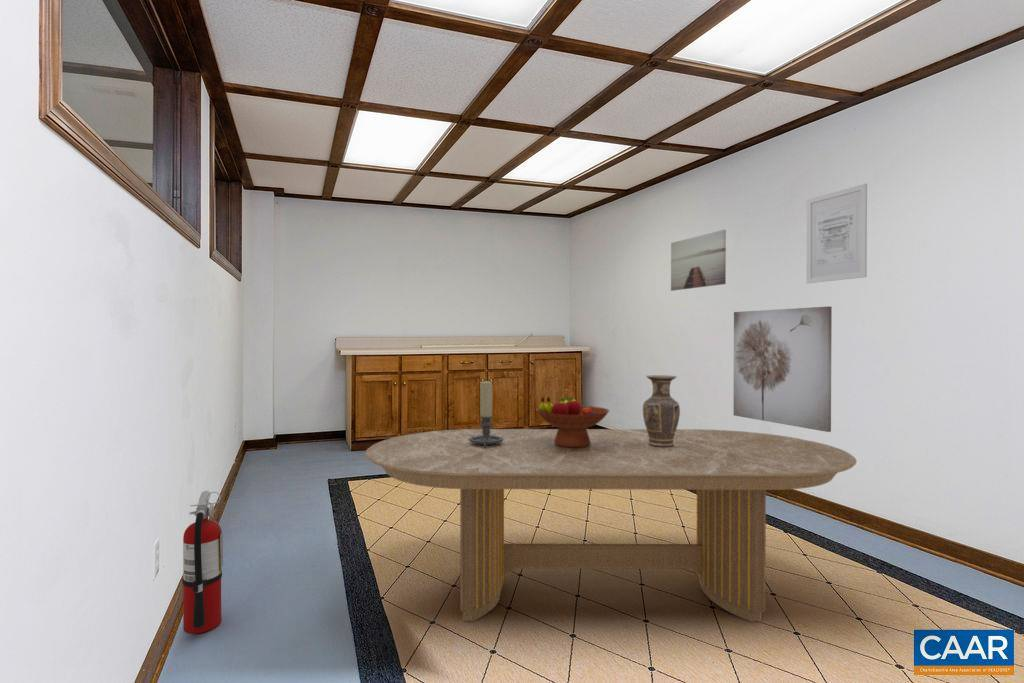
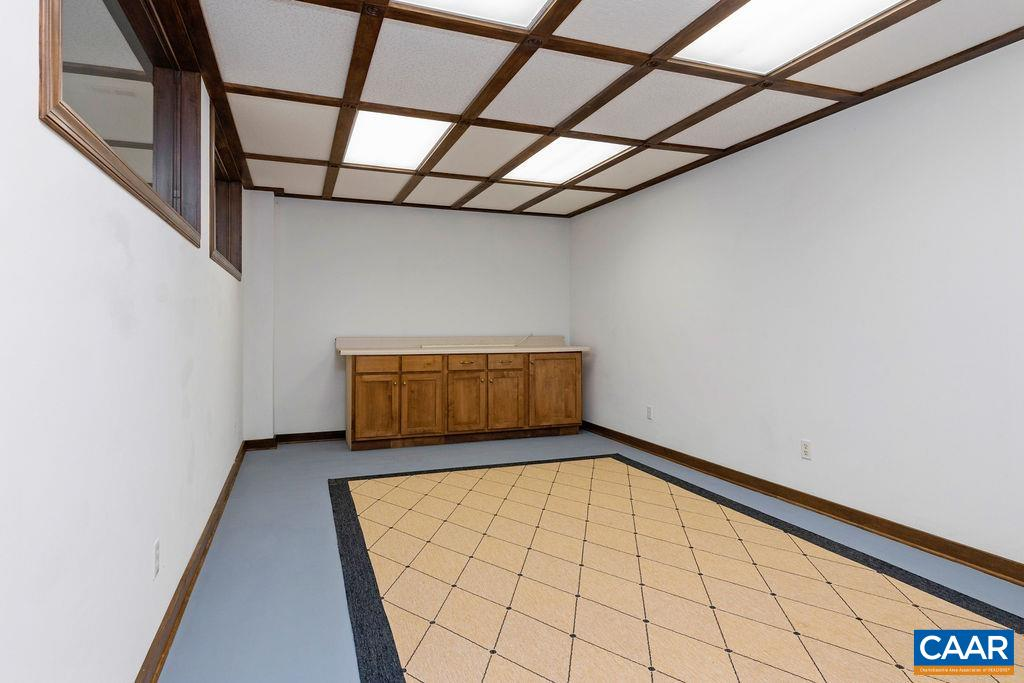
- wall art [806,183,868,284]
- fruit bowl [535,396,610,448]
- vase [642,374,681,447]
- candle holder [469,379,503,448]
- fire extinguisher [181,490,224,635]
- wall art [732,305,833,433]
- dining table [364,428,858,623]
- wall art [670,229,727,292]
